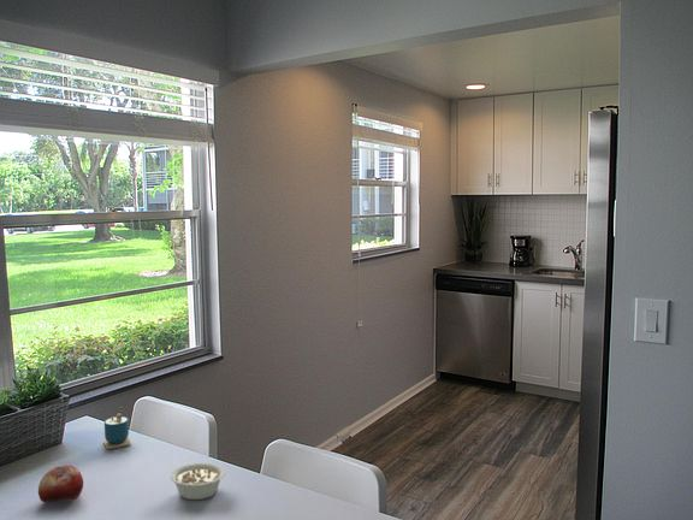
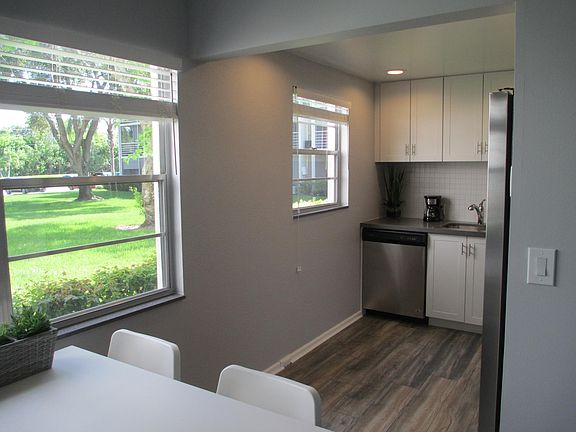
- fruit [37,463,84,503]
- cup [102,406,132,450]
- legume [168,462,226,501]
